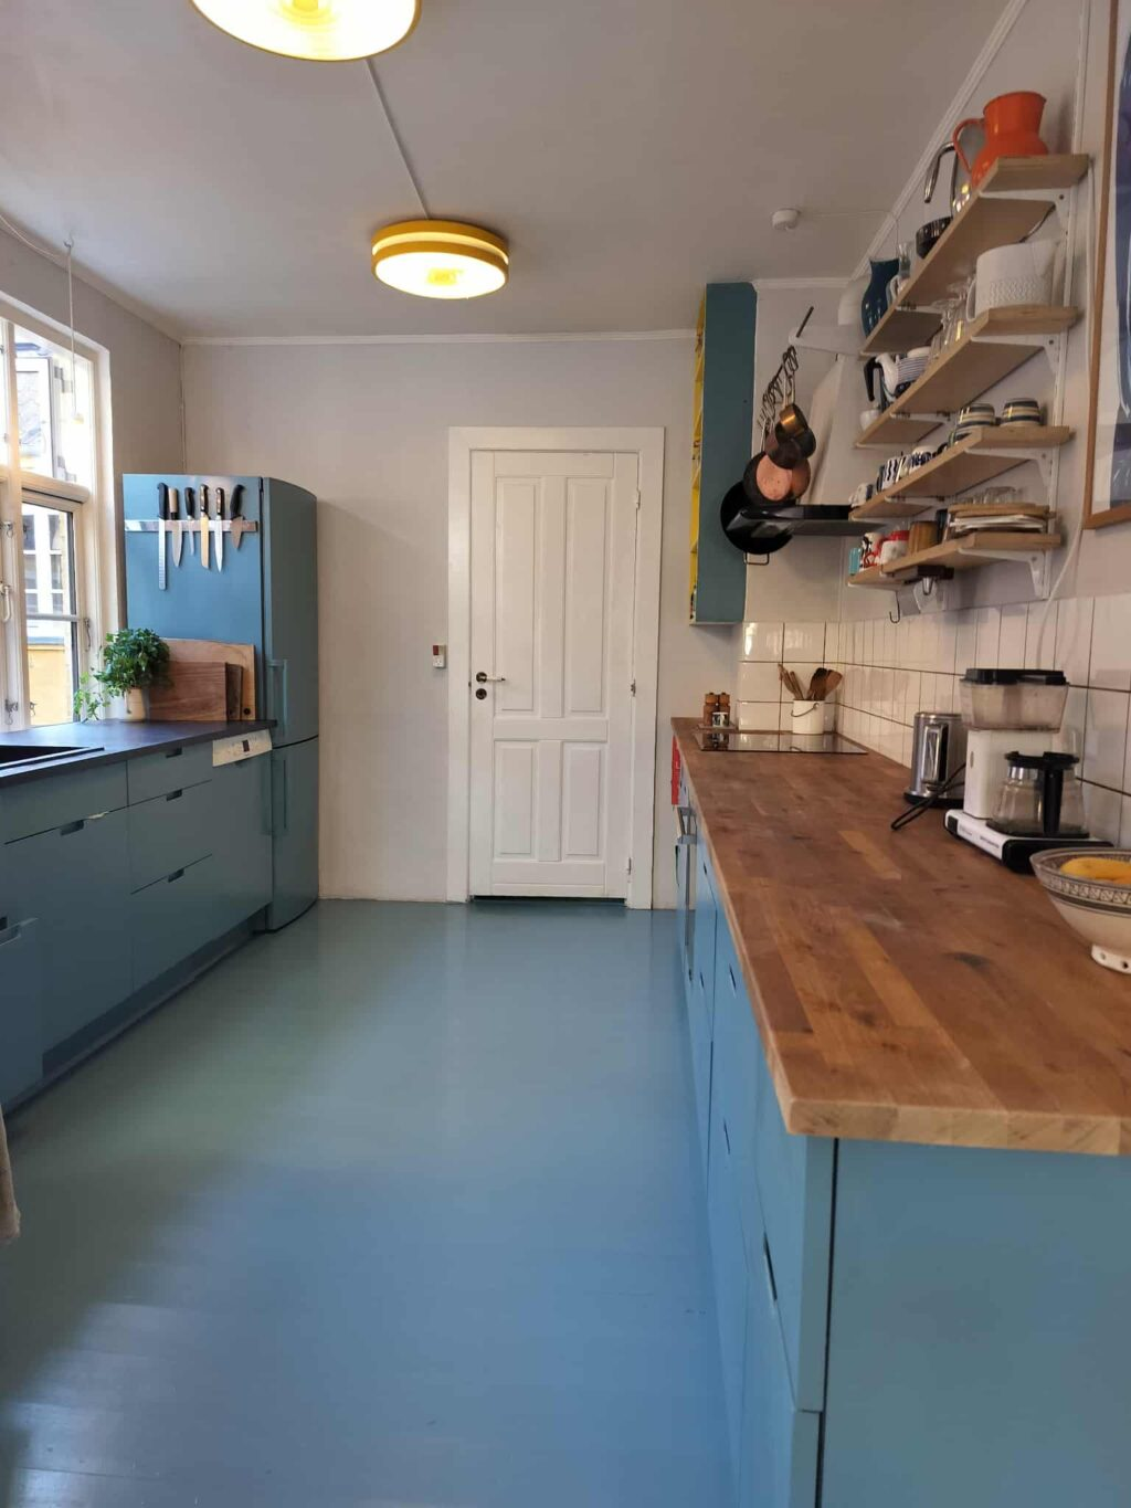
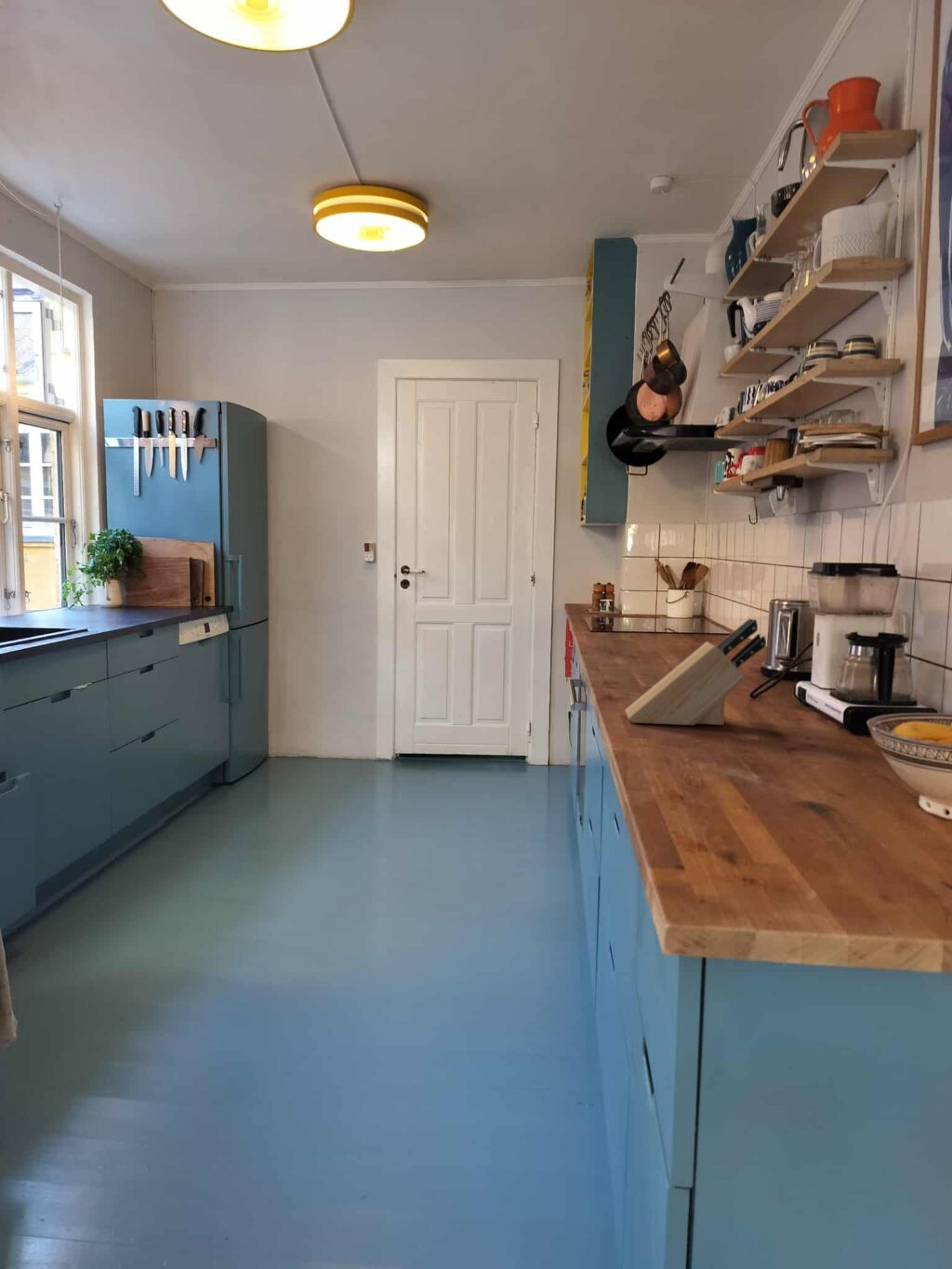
+ knife block [624,618,767,726]
